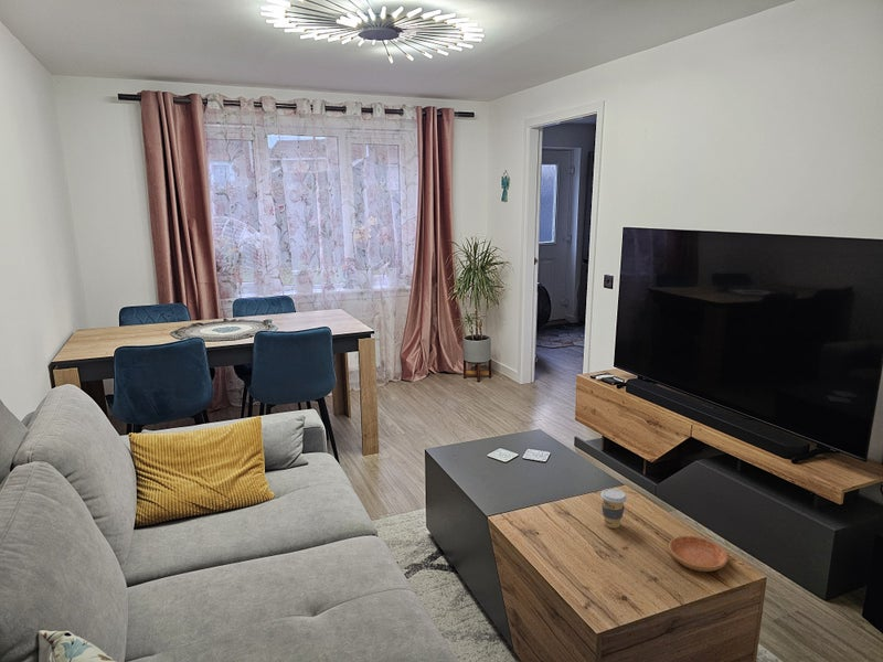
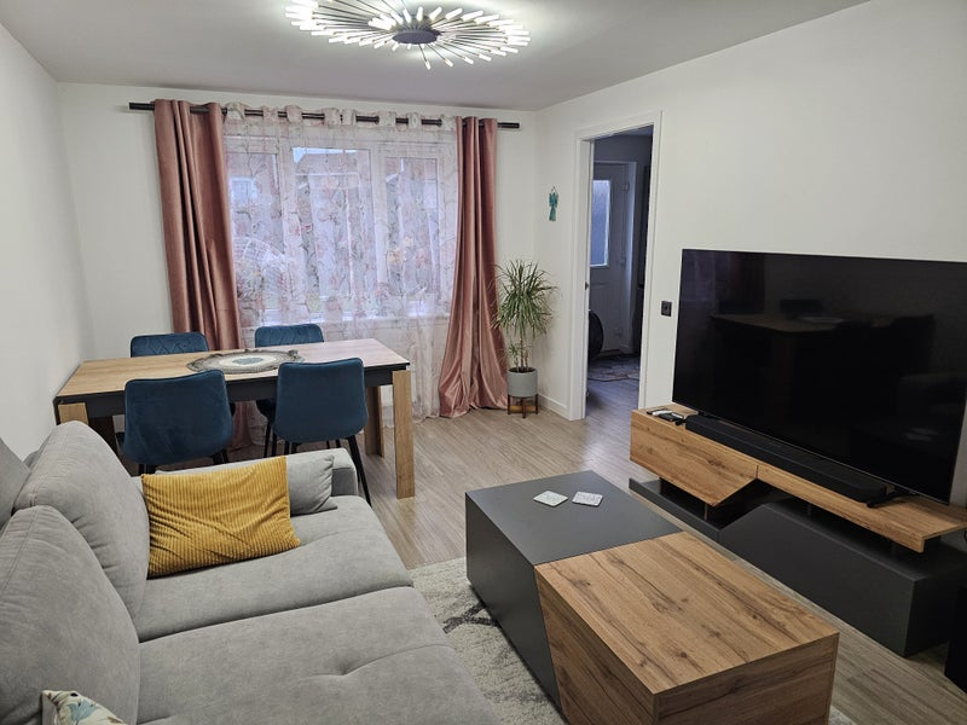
- coffee cup [599,488,628,530]
- saucer [668,535,728,573]
